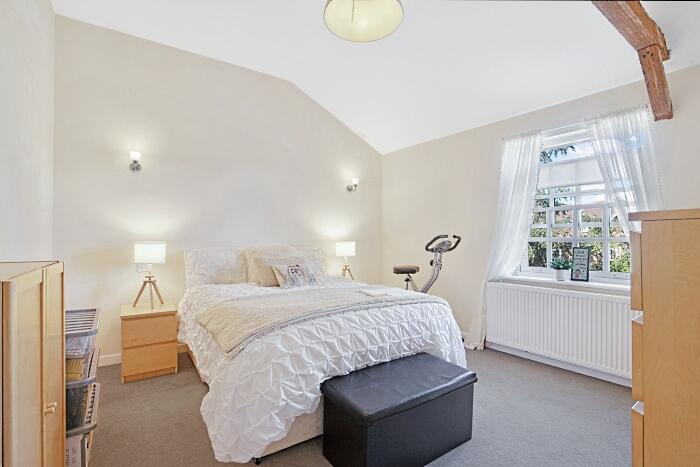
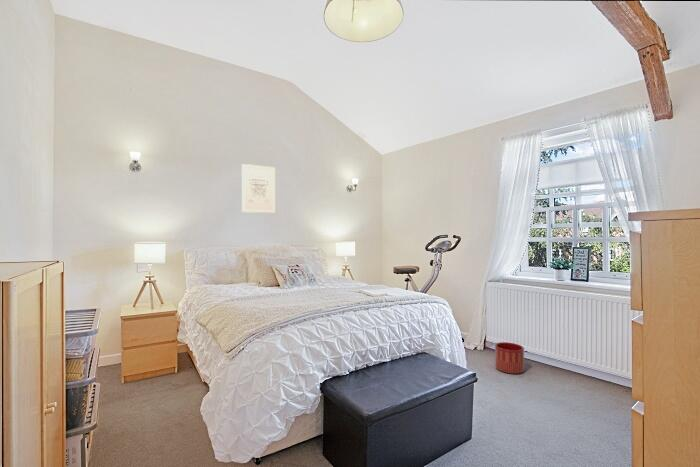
+ wall art [241,163,276,214]
+ planter [494,341,525,375]
